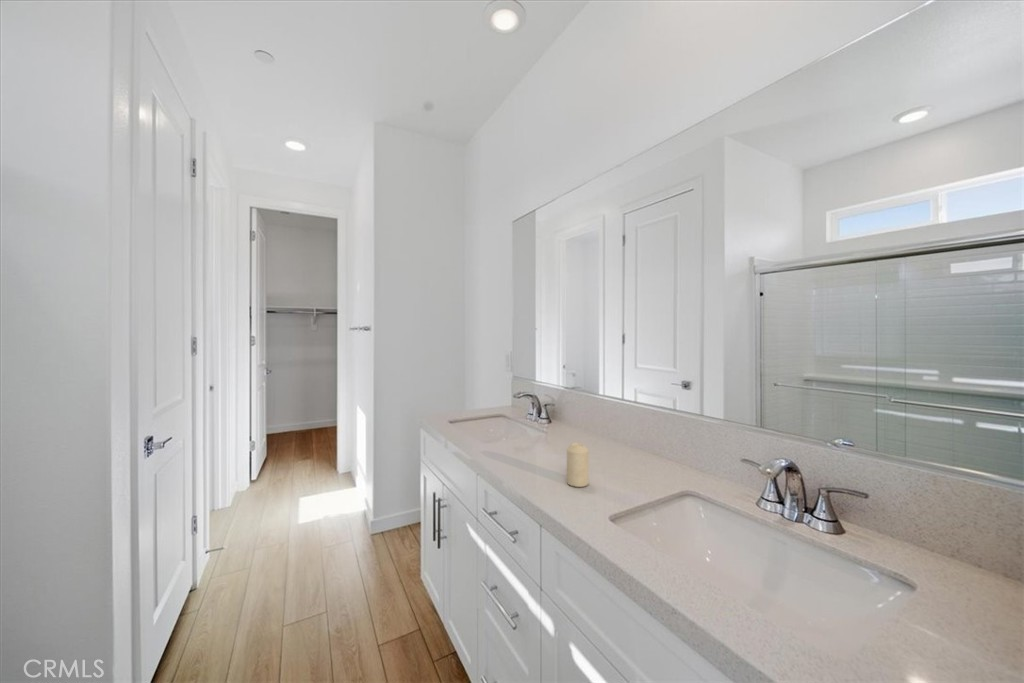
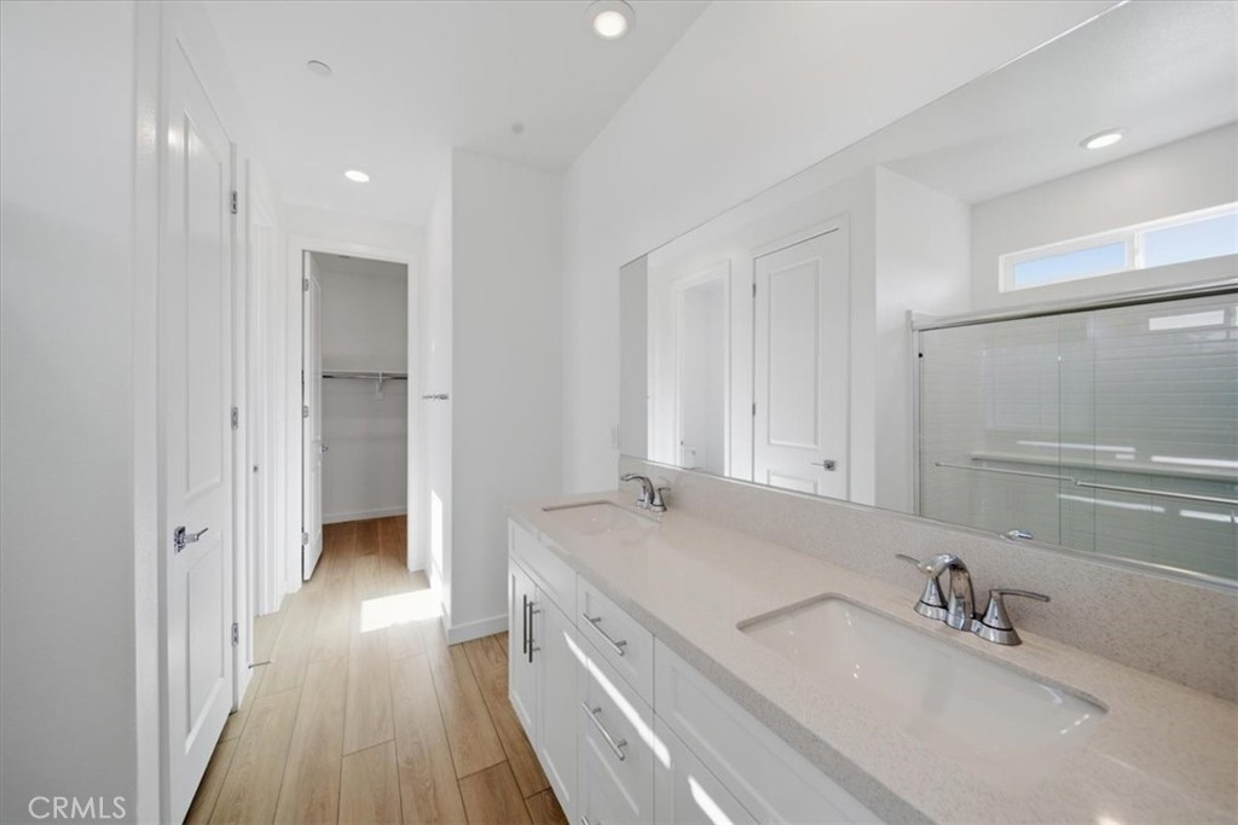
- candle [566,442,590,488]
